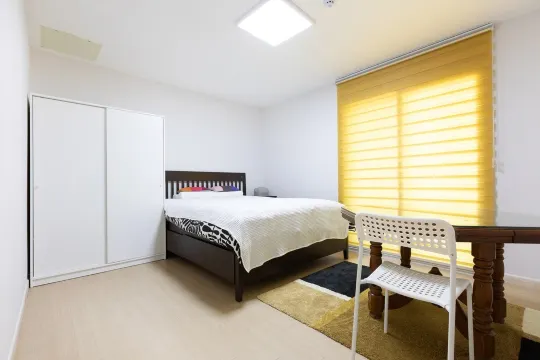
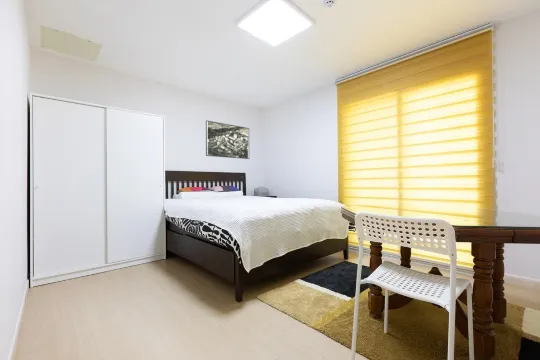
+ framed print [205,119,250,160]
